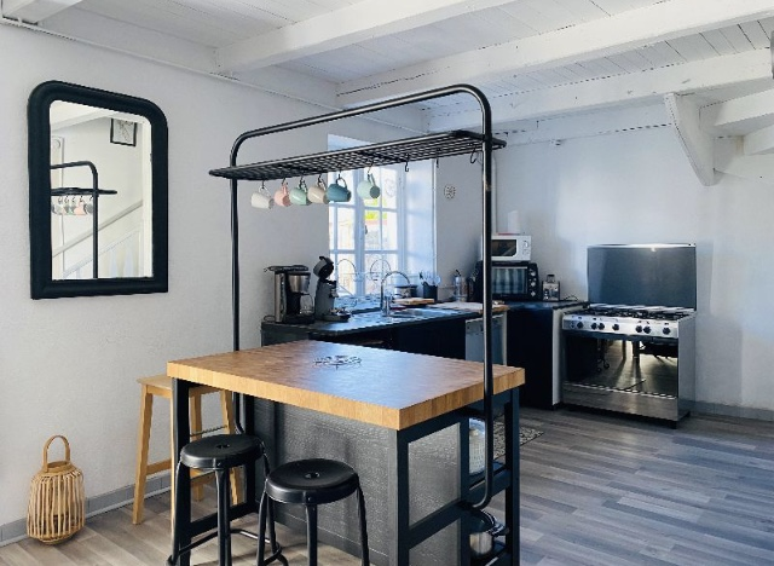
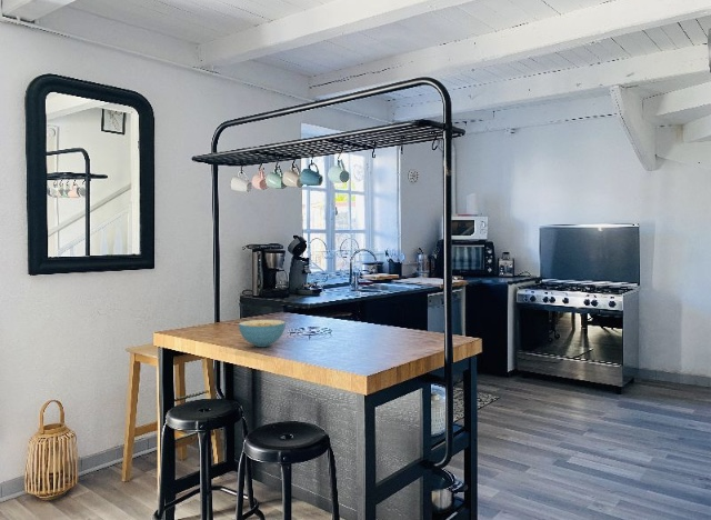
+ cereal bowl [238,319,287,348]
